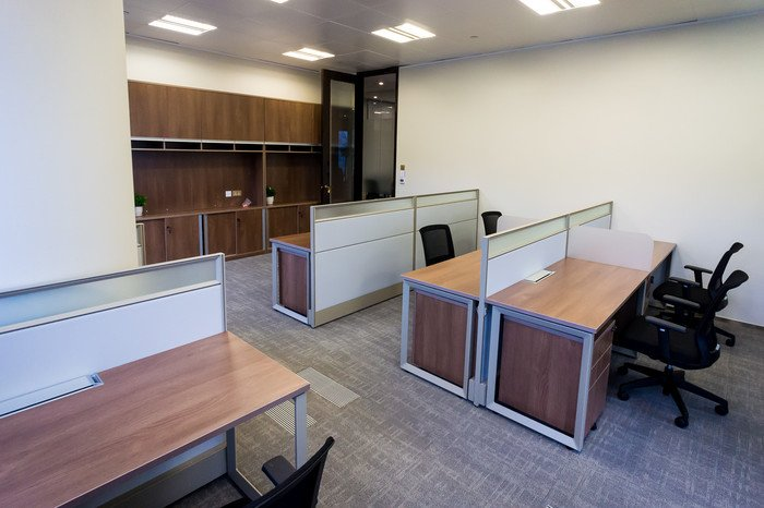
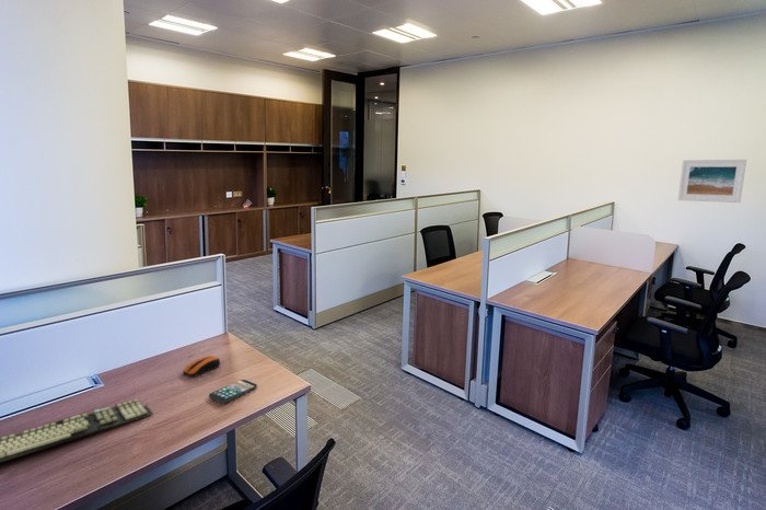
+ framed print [677,159,747,204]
+ smartphone [208,379,258,404]
+ keyboard [0,398,154,463]
+ computer mouse [183,355,221,378]
